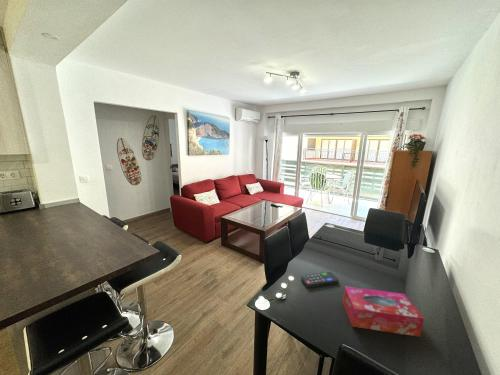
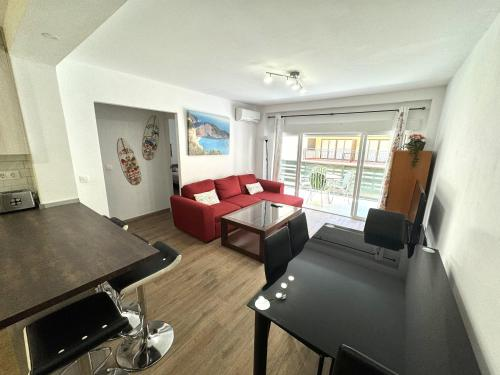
- tissue box [342,285,425,338]
- remote control [300,271,340,289]
